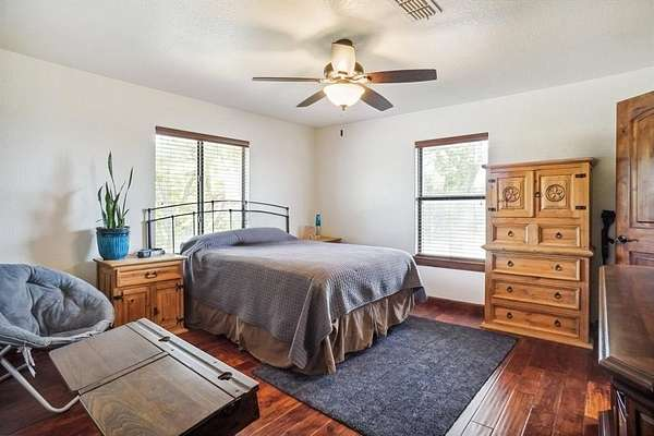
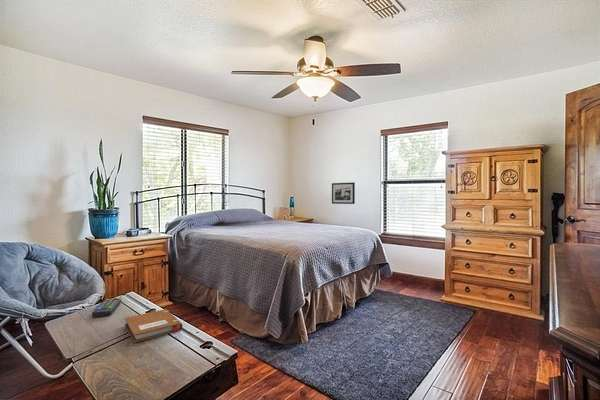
+ notebook [124,308,183,343]
+ remote control [91,297,122,318]
+ picture frame [331,181,356,205]
